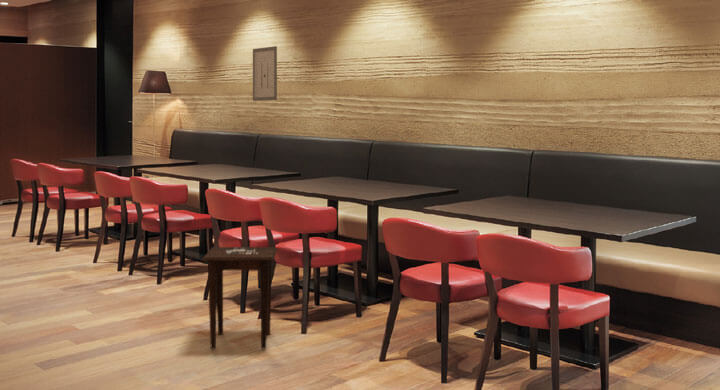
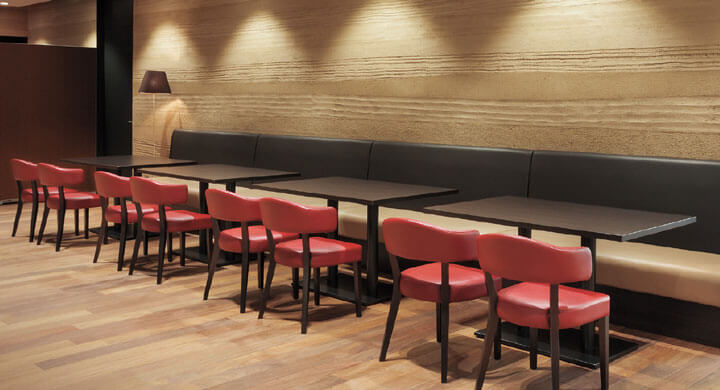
- side table [201,246,278,350]
- wall art [252,45,278,102]
